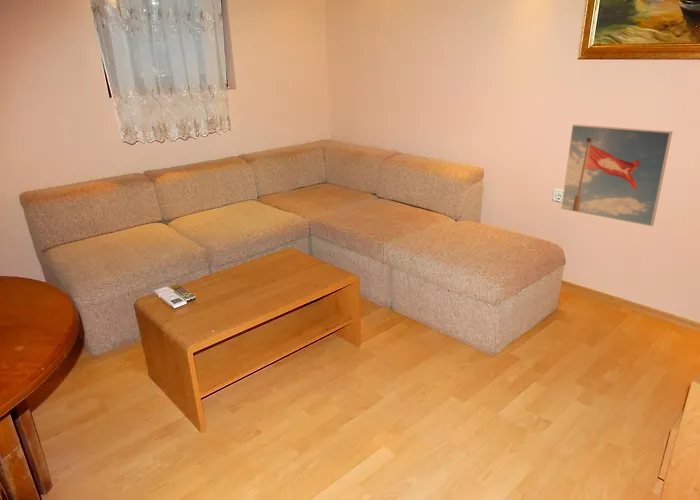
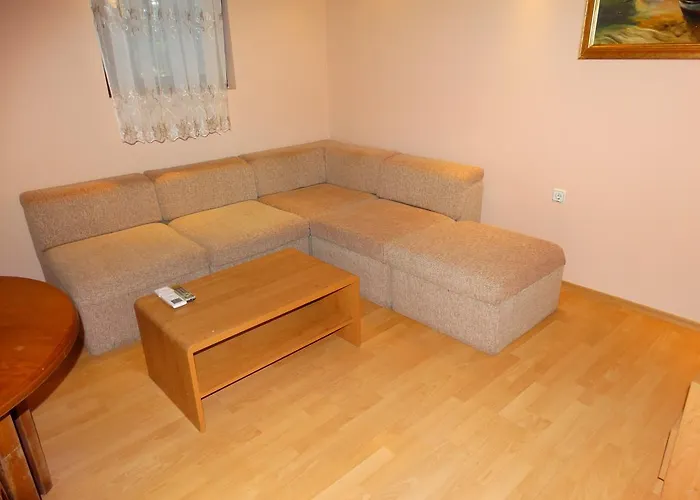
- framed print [560,124,673,227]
